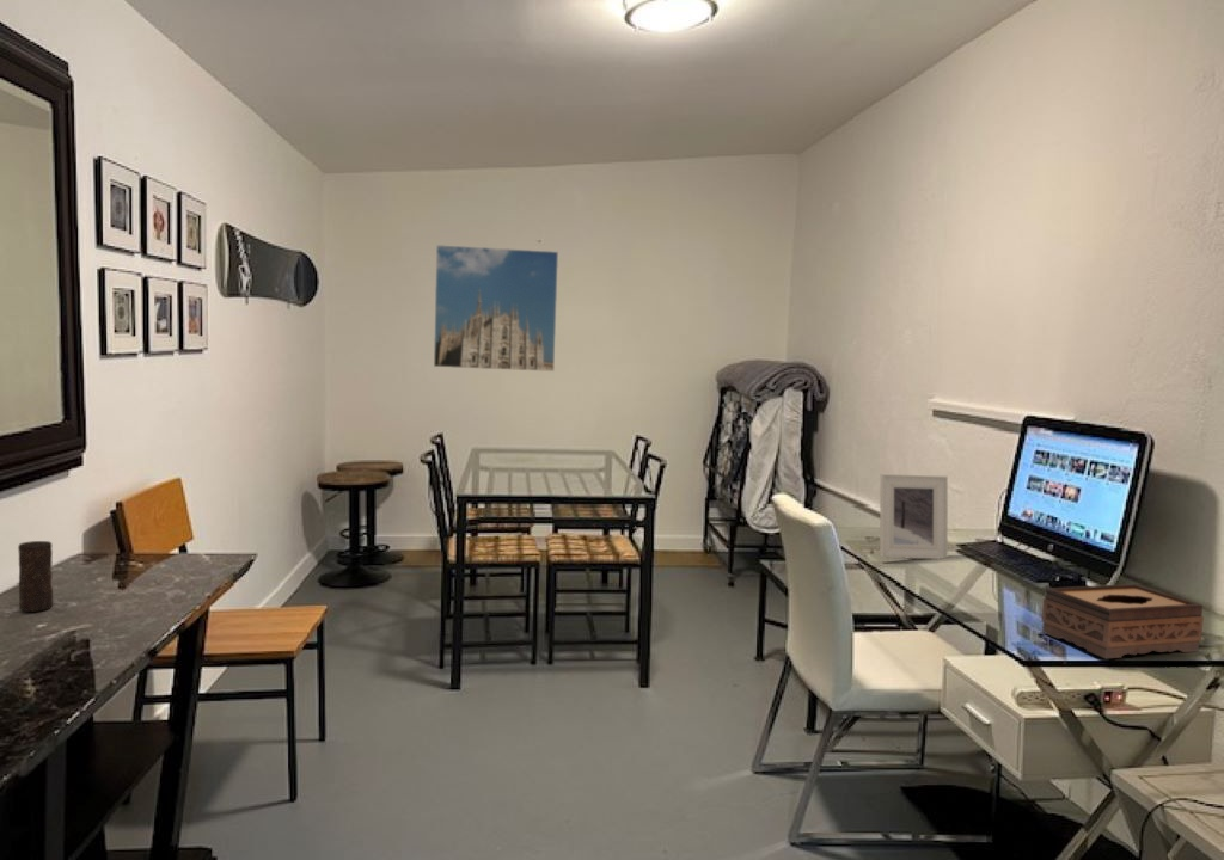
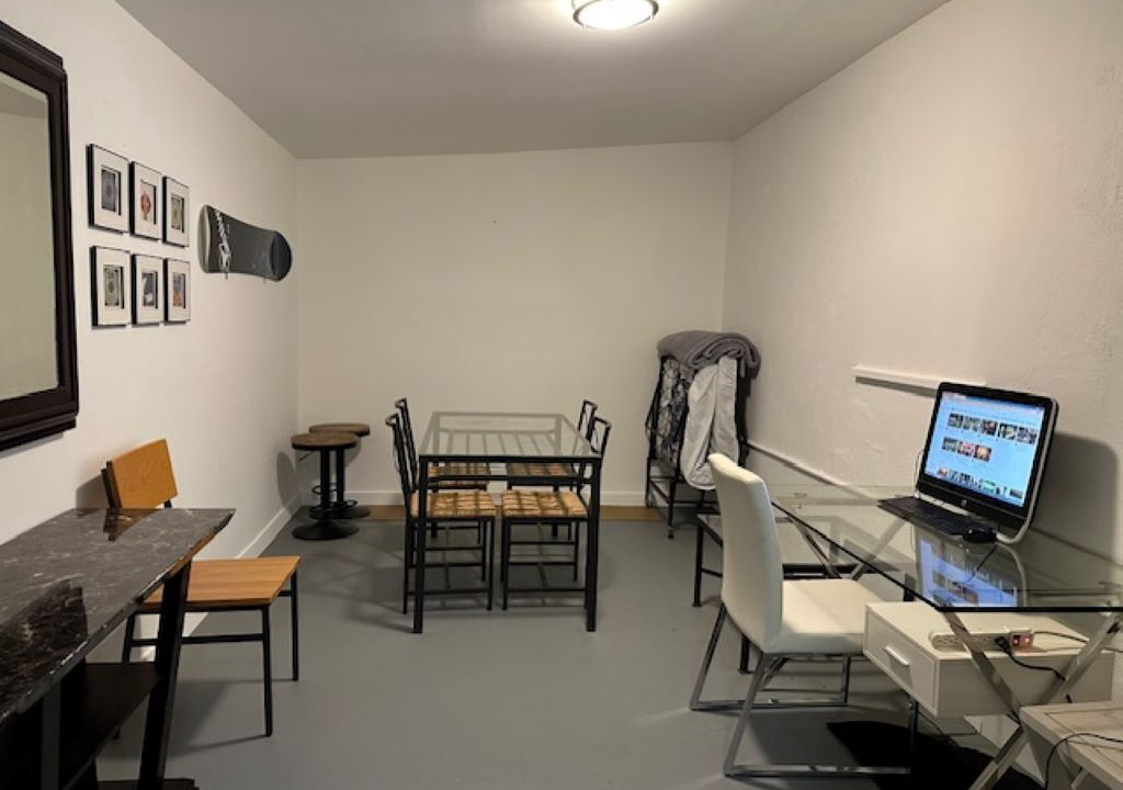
- tissue box [1040,583,1205,659]
- candle [17,540,54,613]
- picture frame [879,473,949,560]
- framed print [433,244,559,373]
